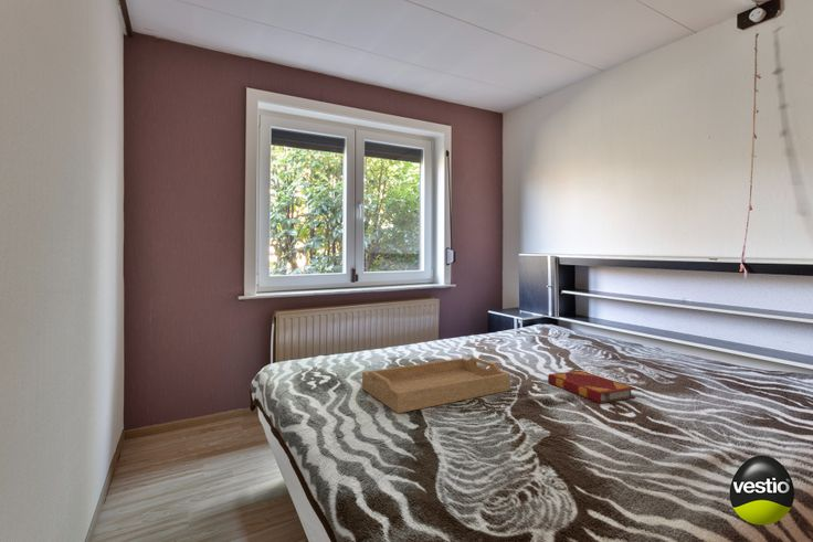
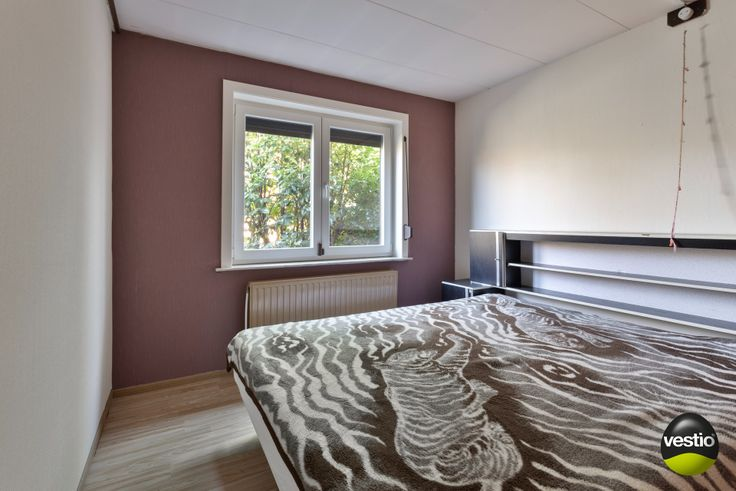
- hardback book [547,370,637,404]
- serving tray [361,357,511,414]
